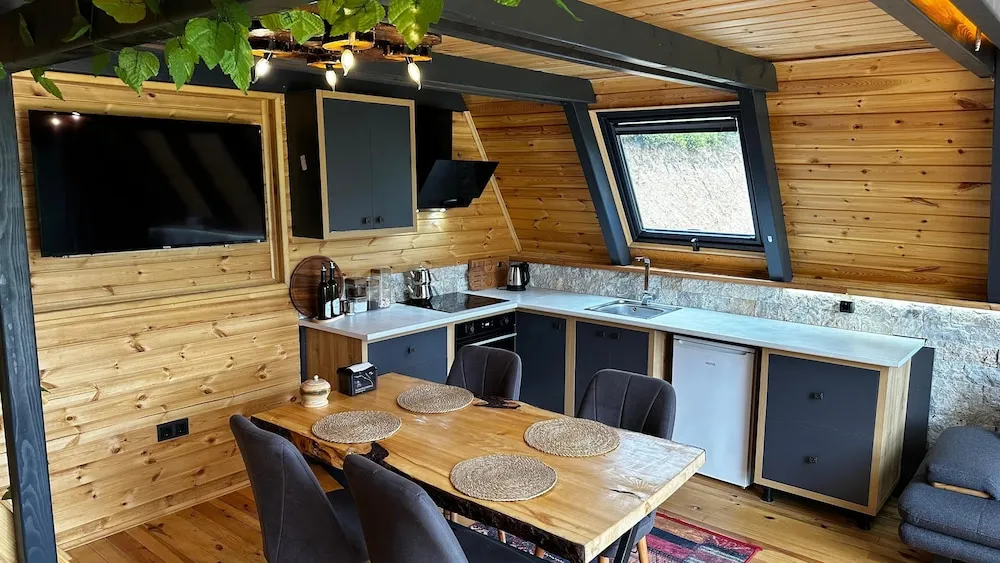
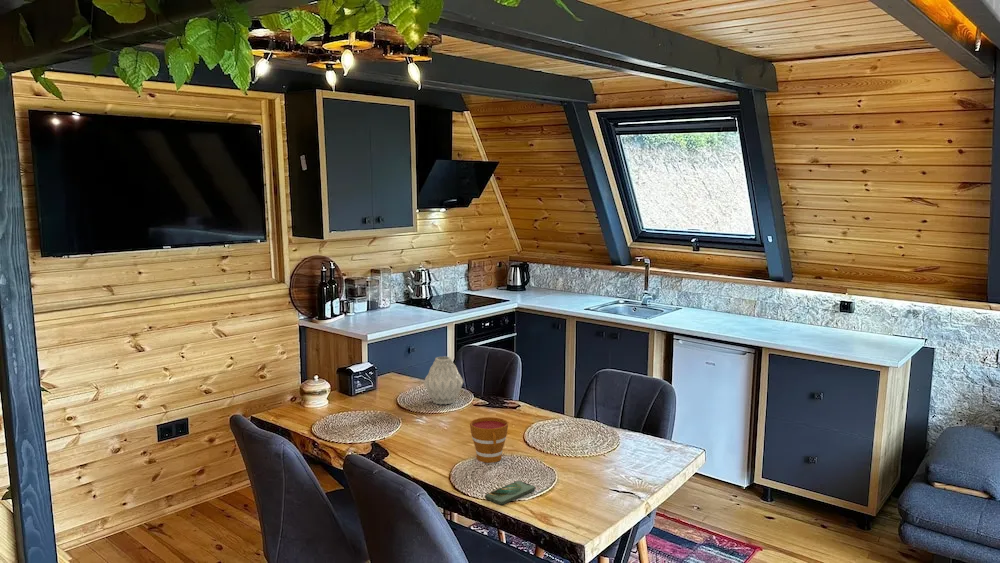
+ cup [469,416,509,464]
+ vase [423,355,465,406]
+ smartphone [484,480,536,505]
